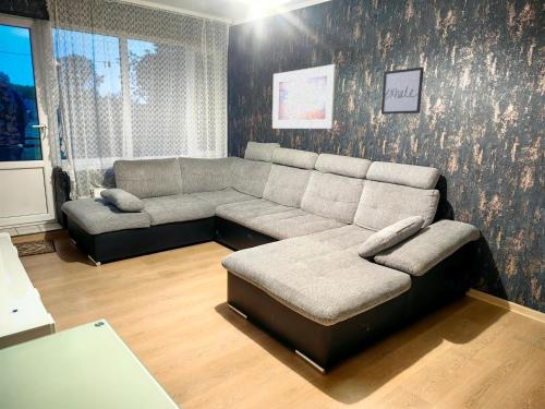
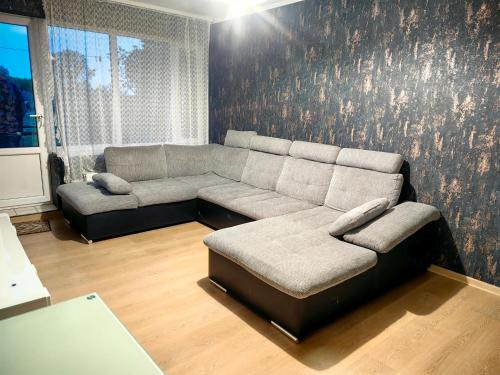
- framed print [271,63,337,130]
- wall art [380,65,425,116]
